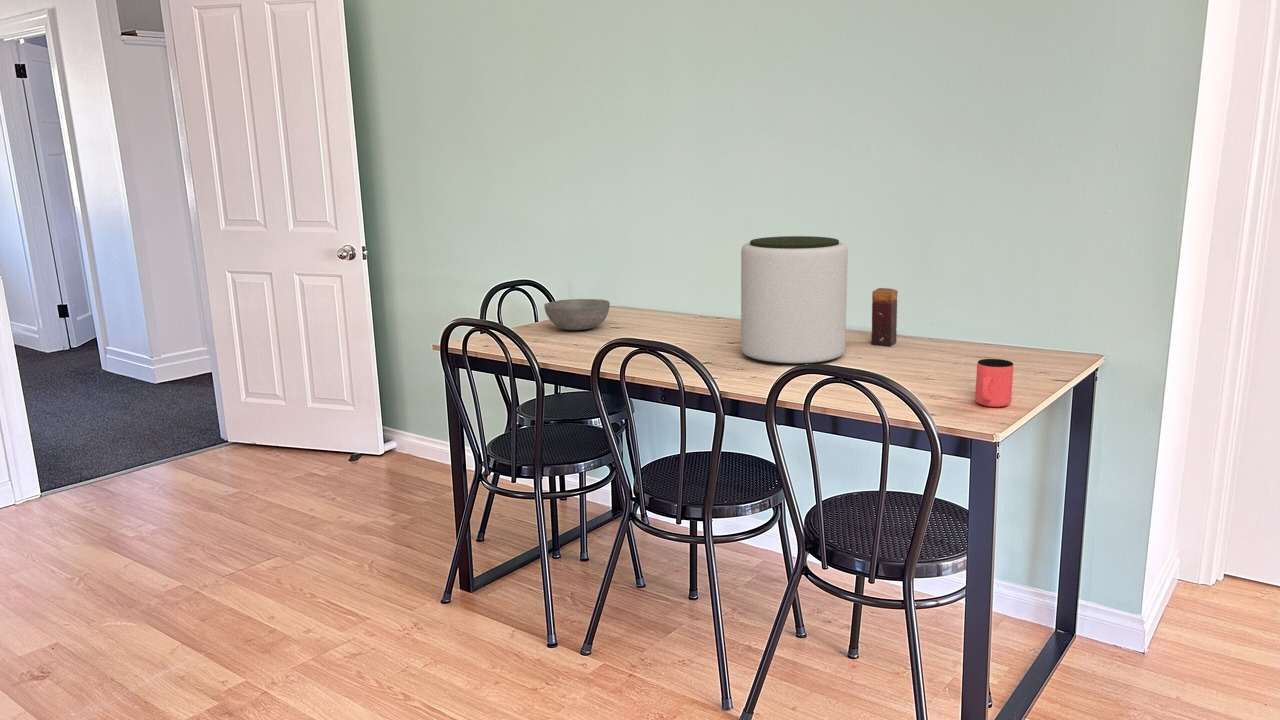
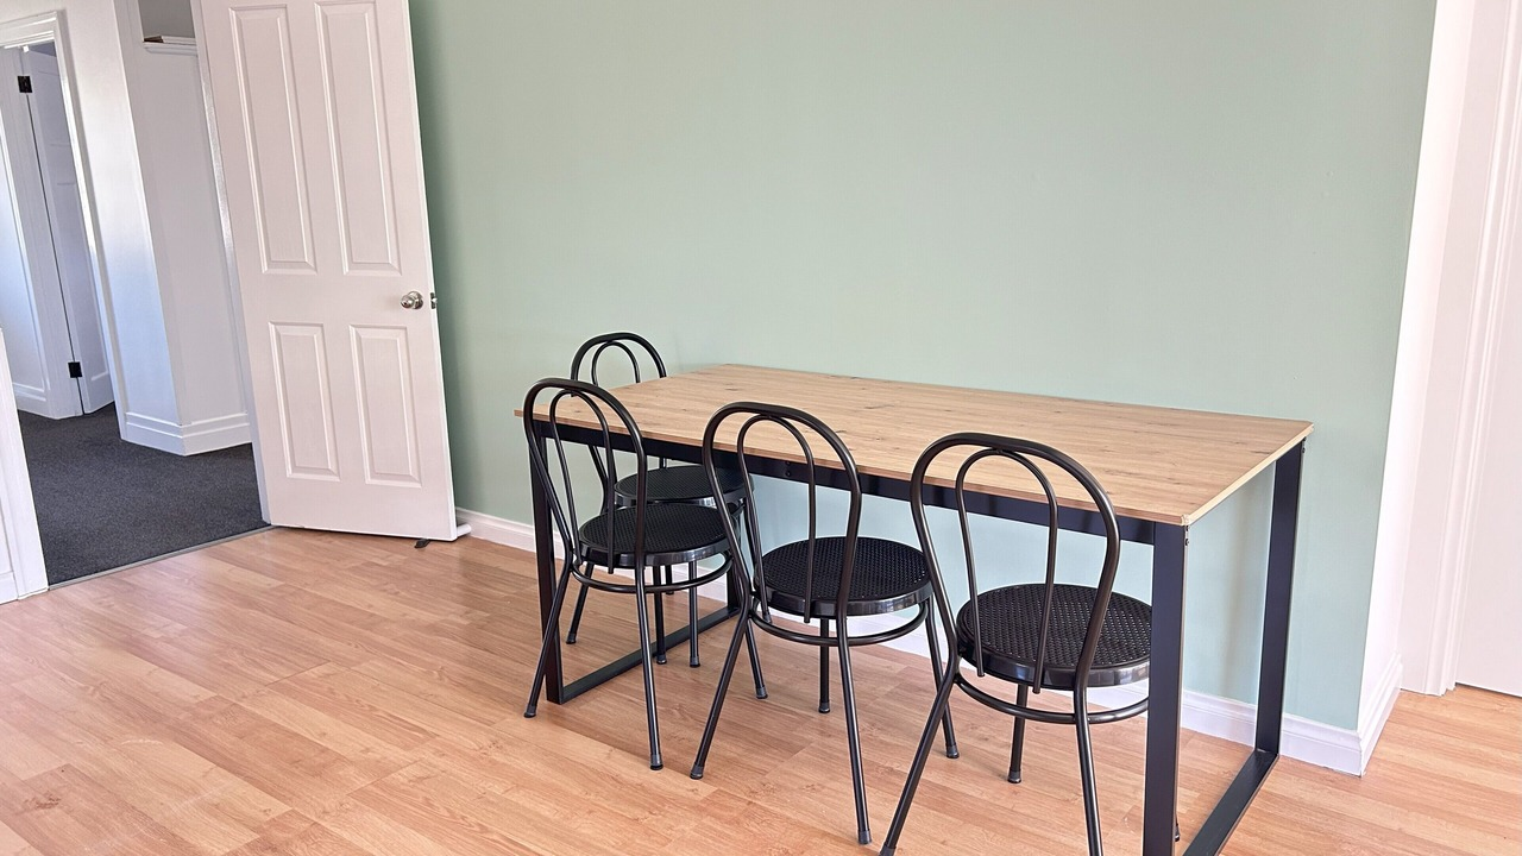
- cup [974,358,1014,408]
- candle [870,287,899,347]
- plant pot [740,235,849,366]
- bowl [543,298,611,331]
